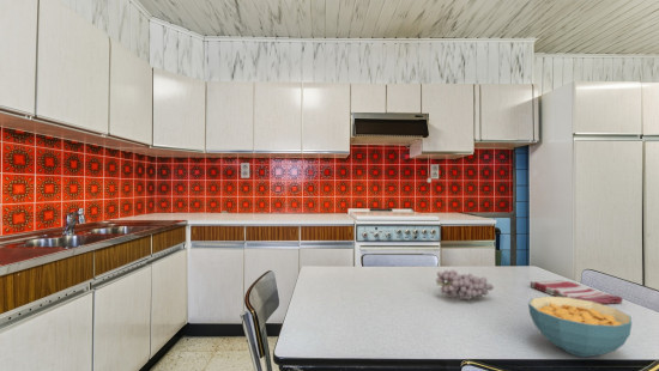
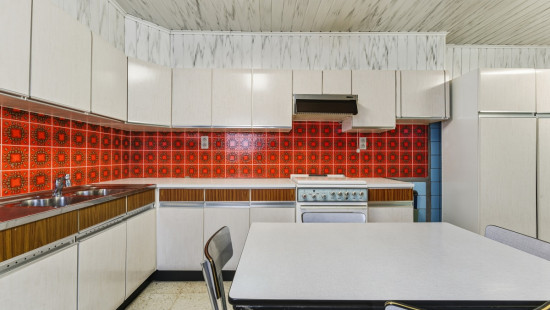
- fruit [435,269,495,300]
- dish towel [528,279,624,305]
- cereal bowl [527,296,633,358]
